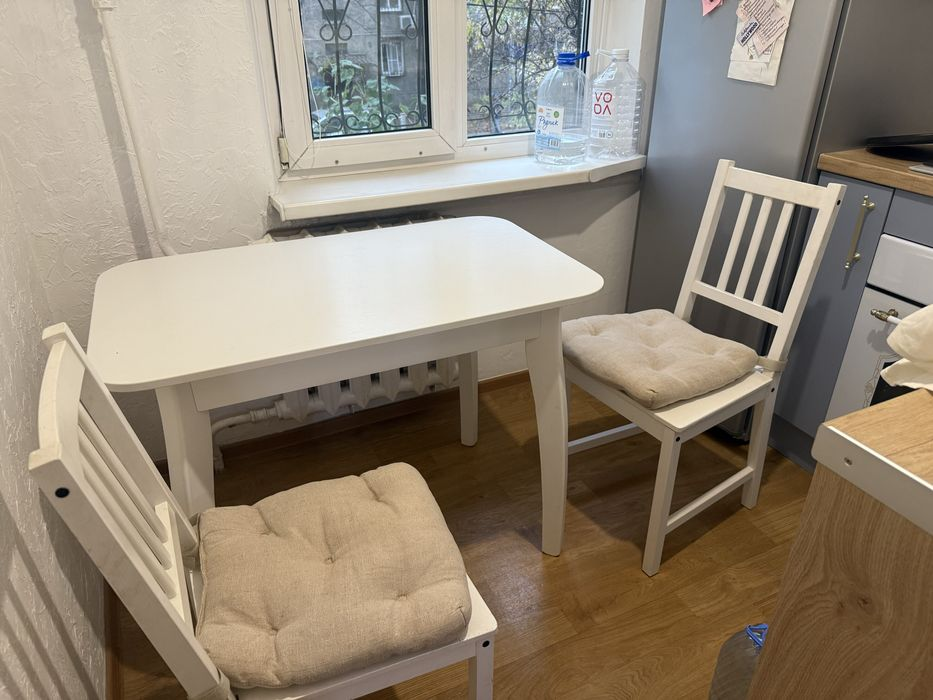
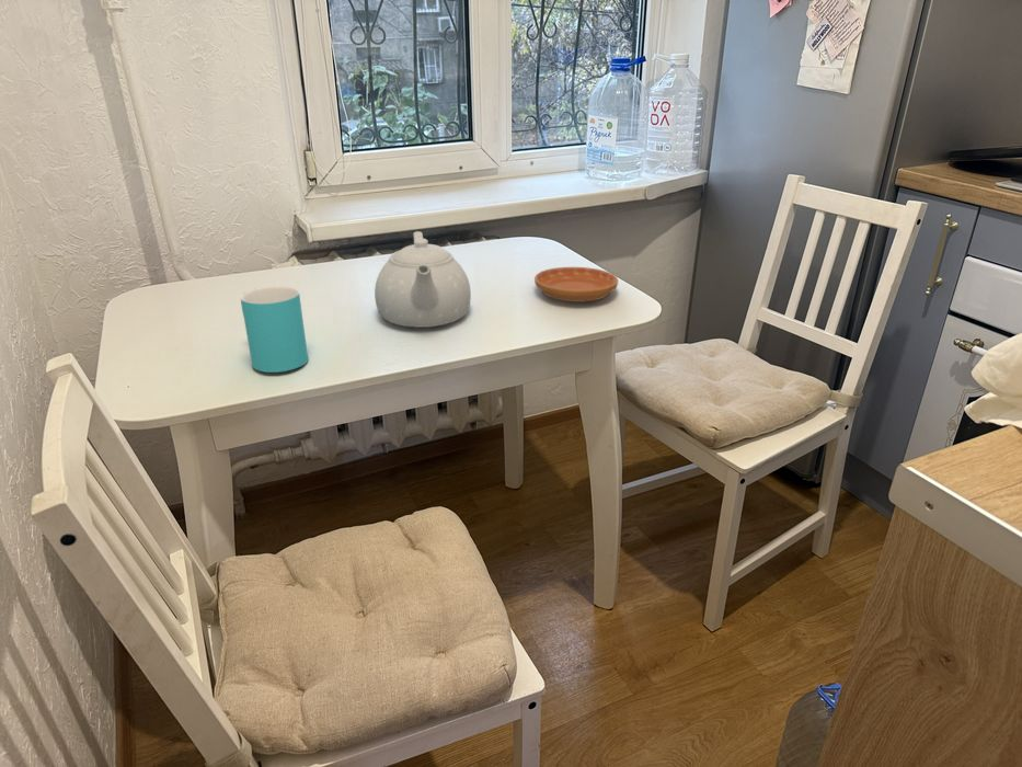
+ cup [240,285,309,374]
+ saucer [533,266,619,302]
+ teapot [374,231,472,328]
